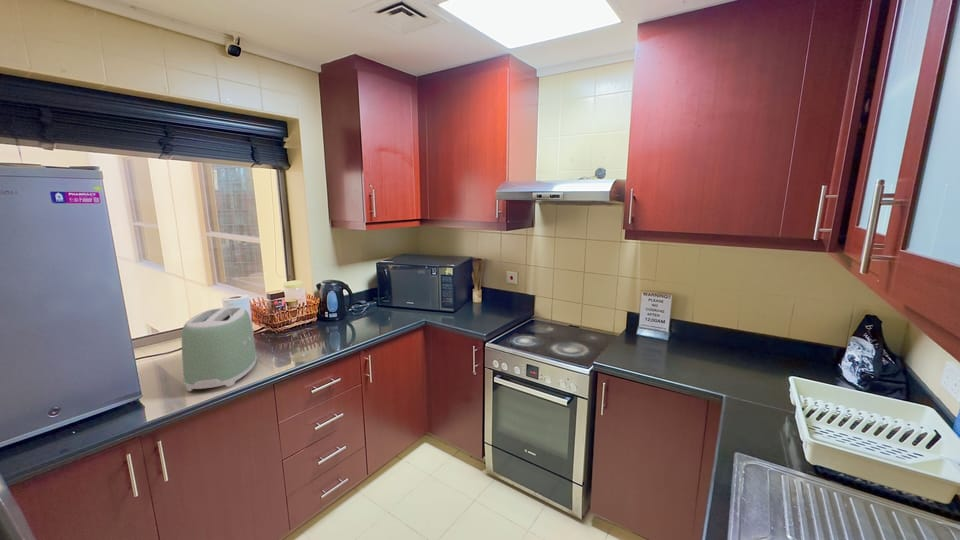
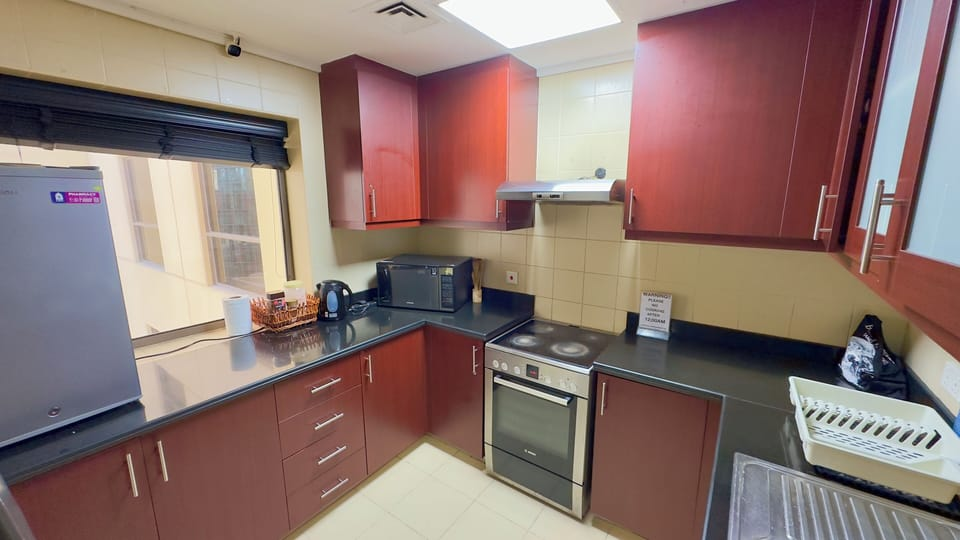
- toaster [181,306,258,392]
